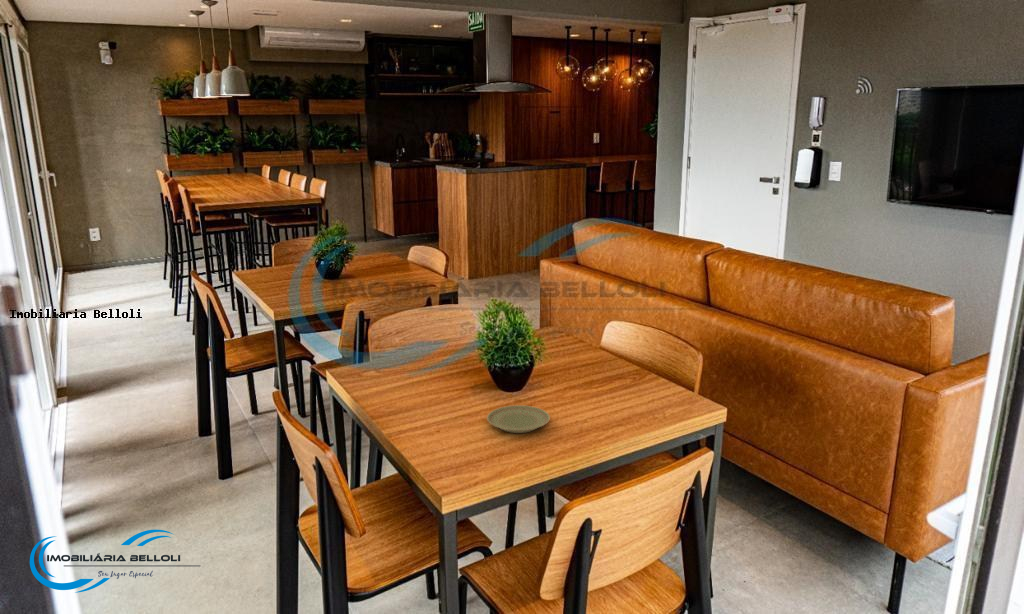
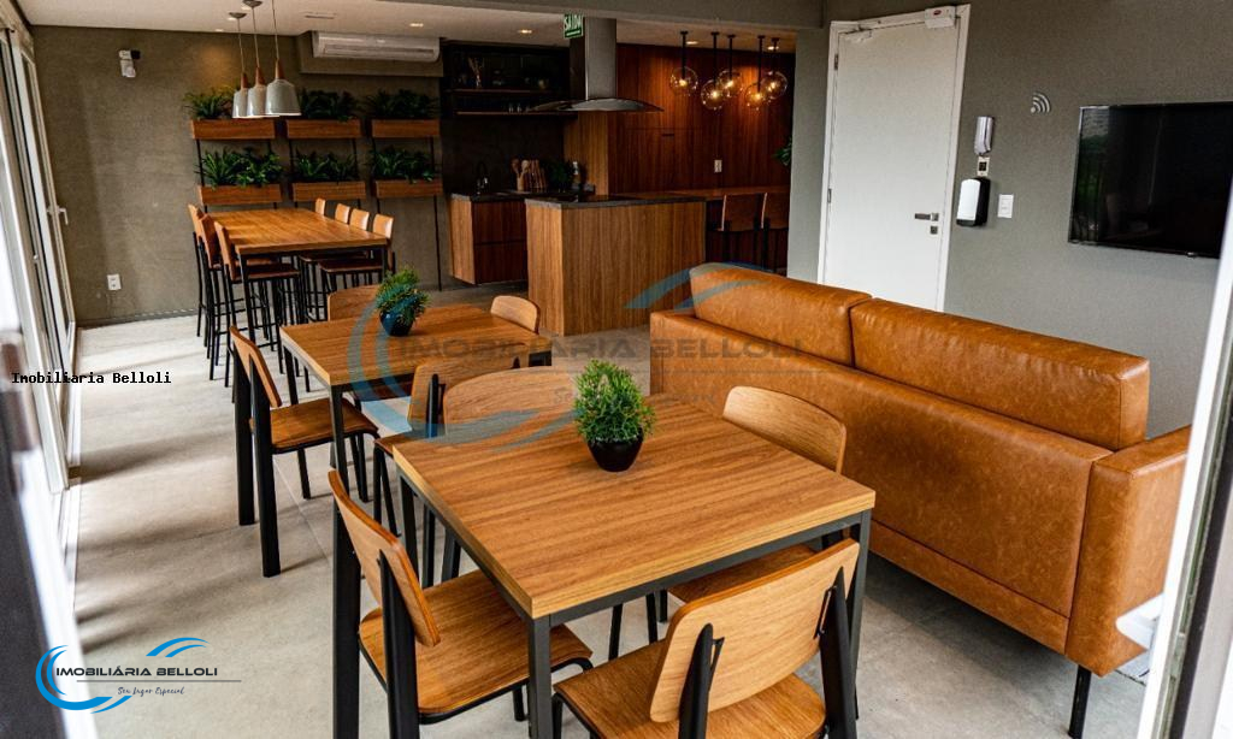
- plate [486,404,551,434]
